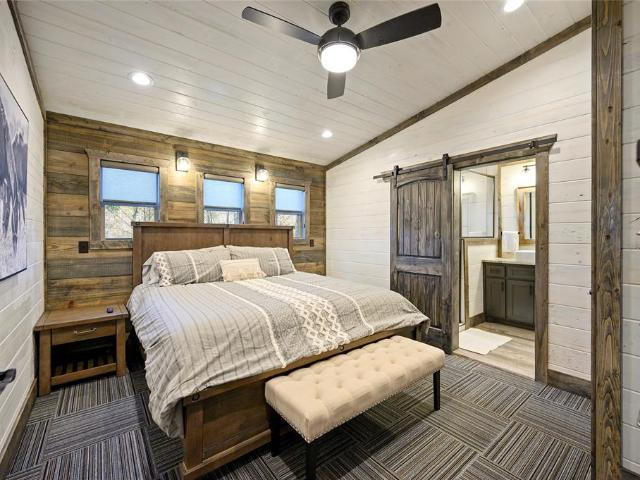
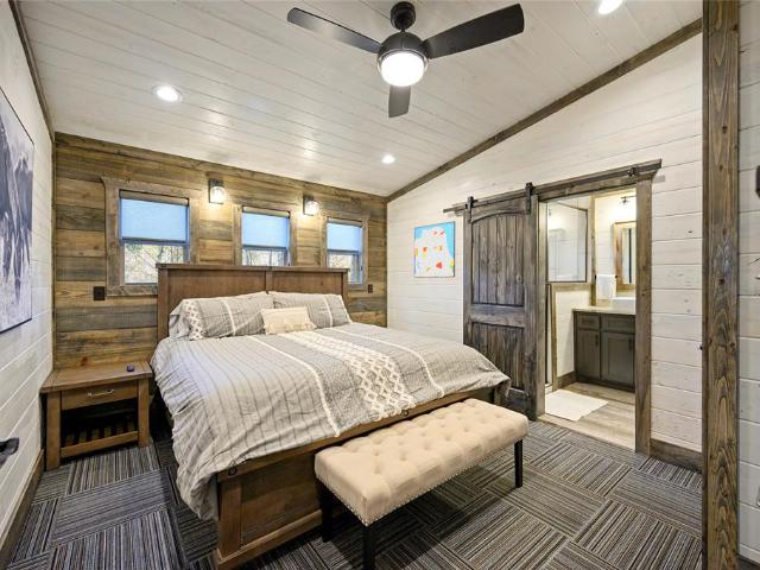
+ wall art [413,220,456,279]
